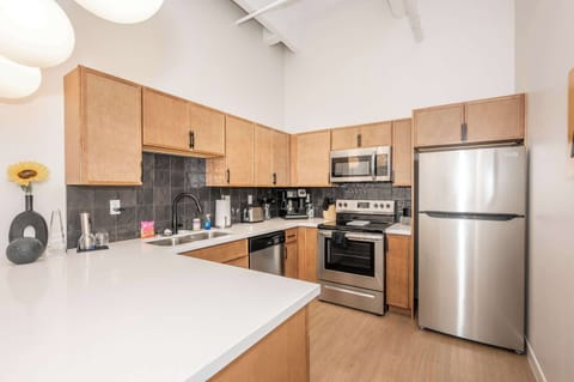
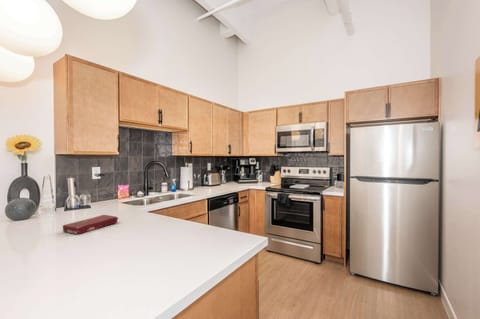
+ book [62,214,120,235]
